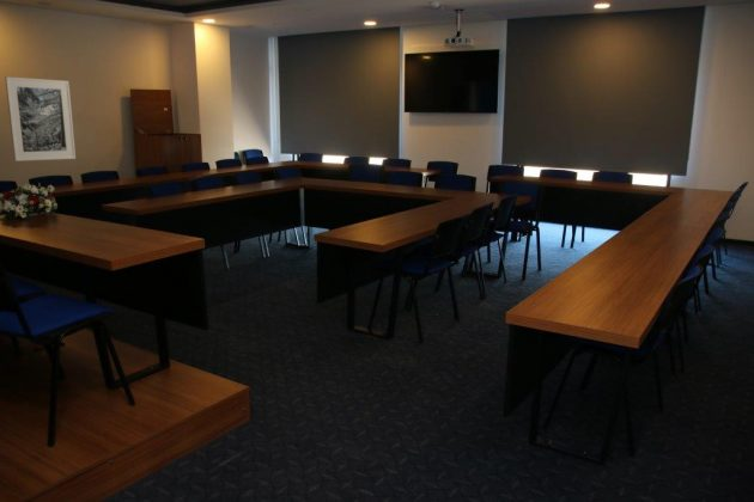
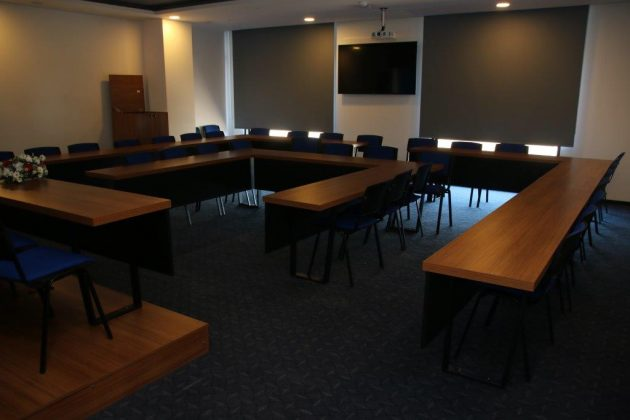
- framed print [4,75,77,163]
